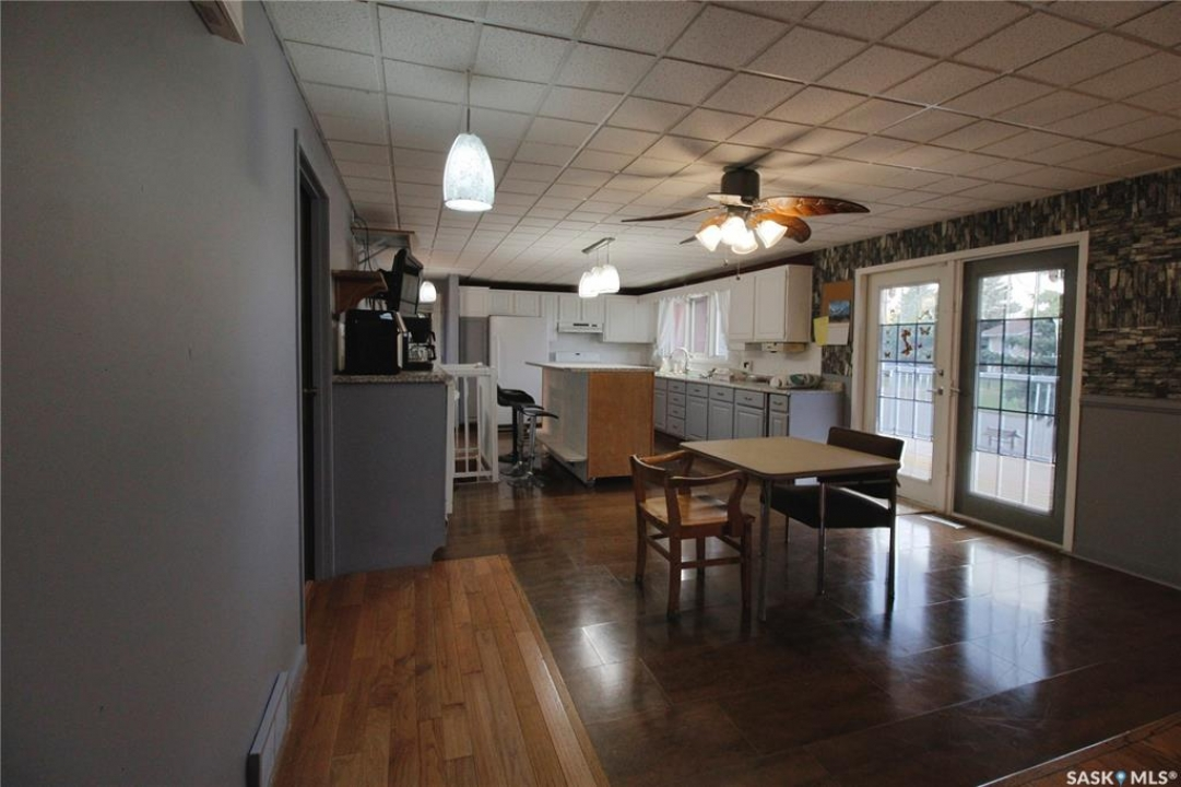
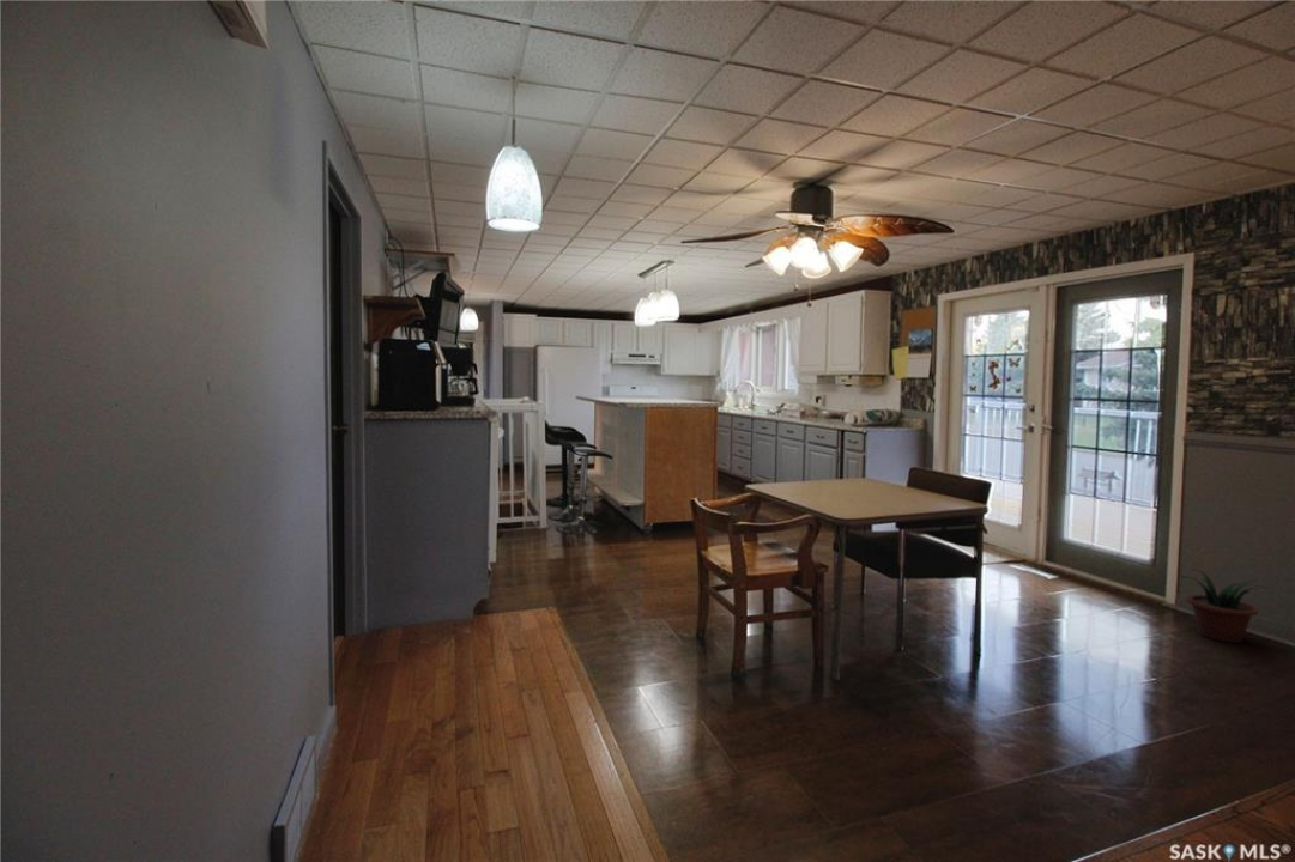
+ potted plant [1180,569,1269,644]
